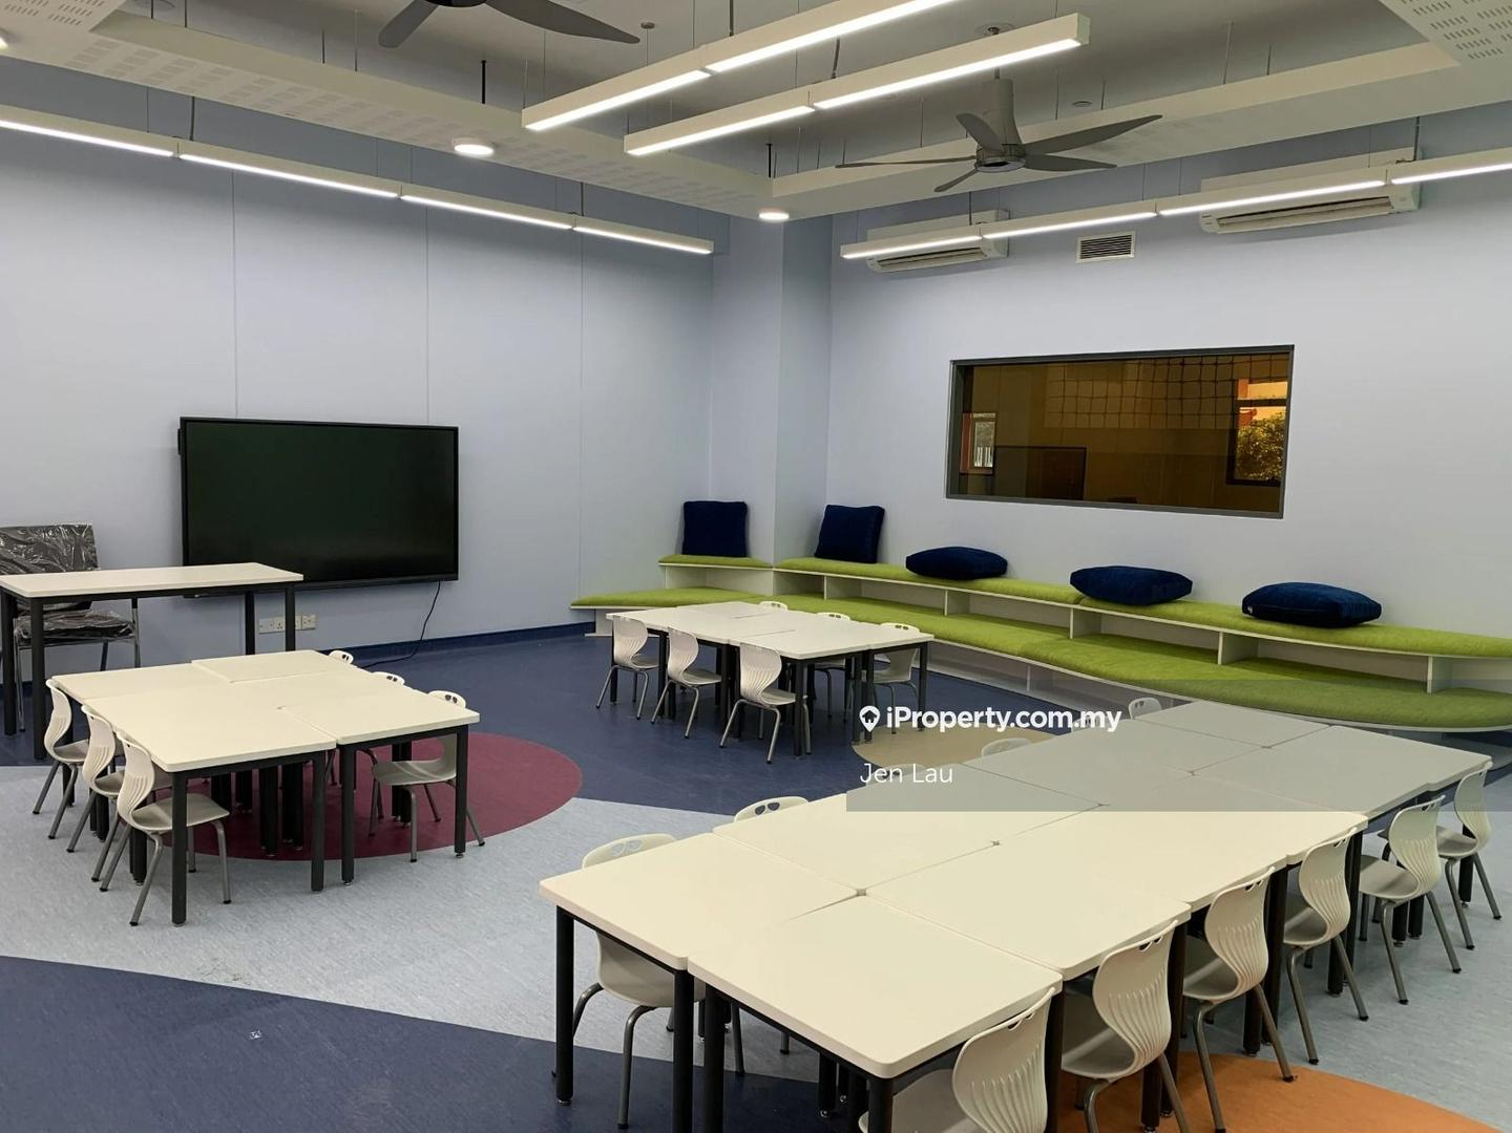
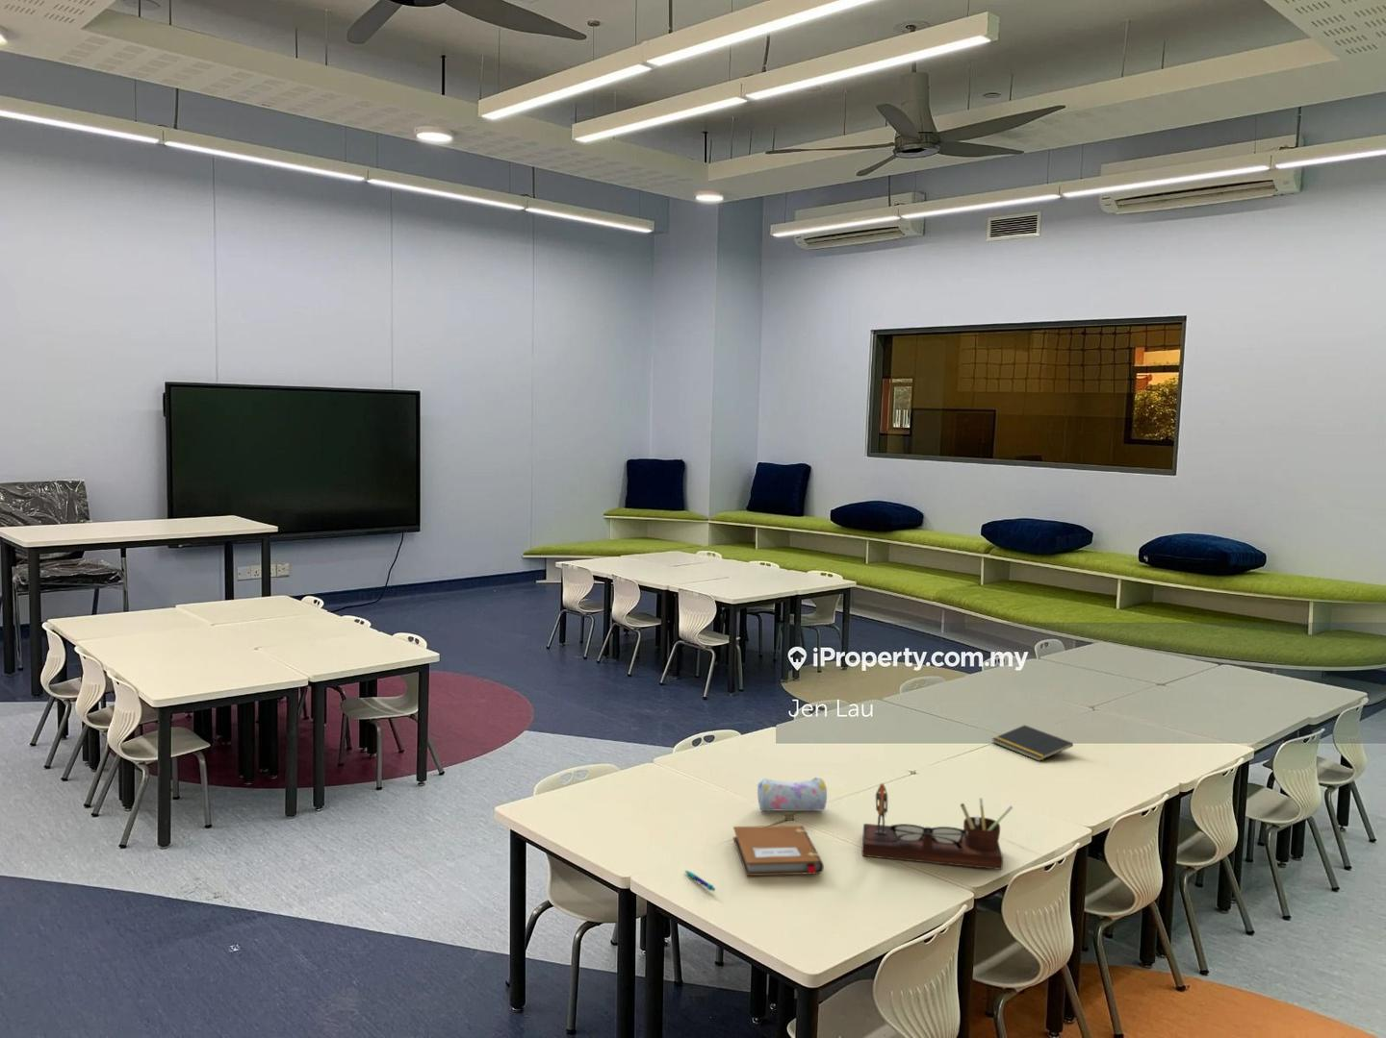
+ notebook [732,824,825,877]
+ pencil case [756,776,827,812]
+ pen [684,870,716,892]
+ notepad [991,724,1074,762]
+ desk organizer [861,783,1014,871]
